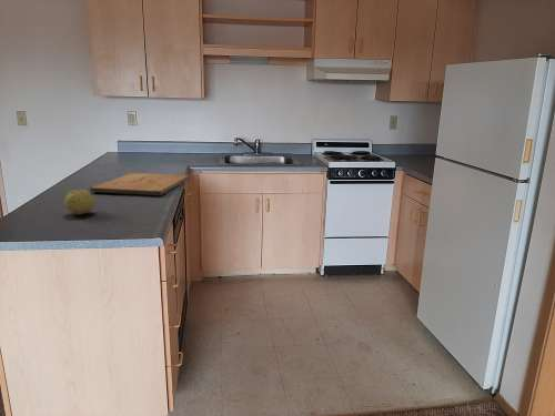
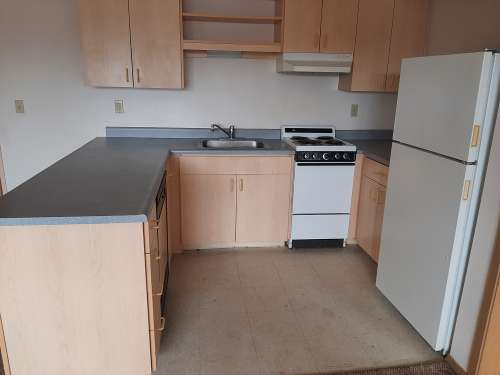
- fruit [63,189,95,215]
- cutting board [89,172,191,196]
